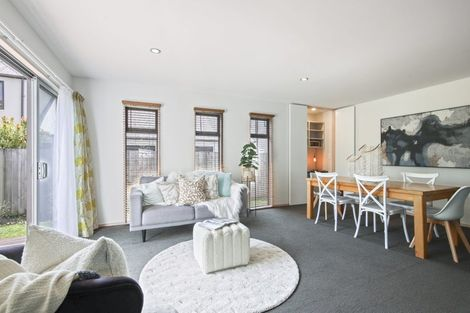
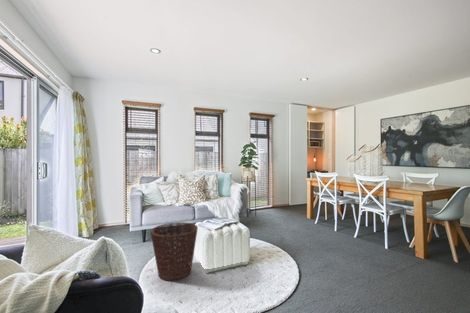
+ basket [150,221,199,282]
